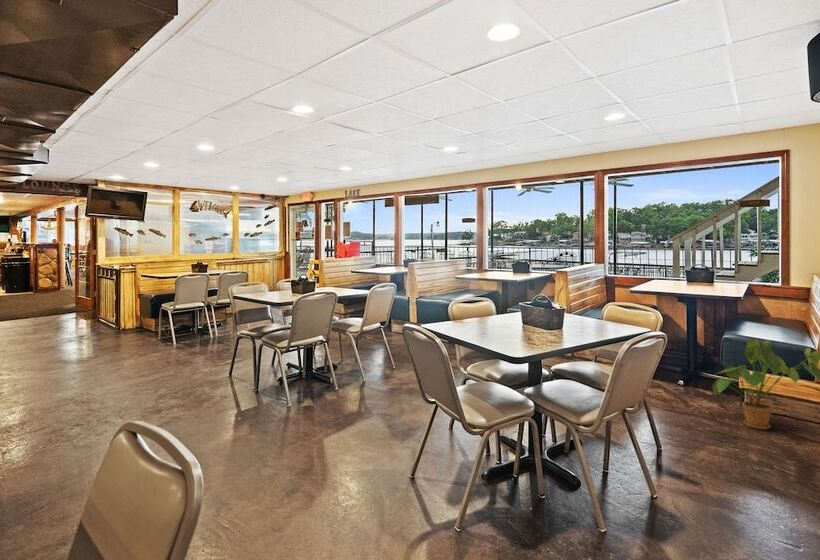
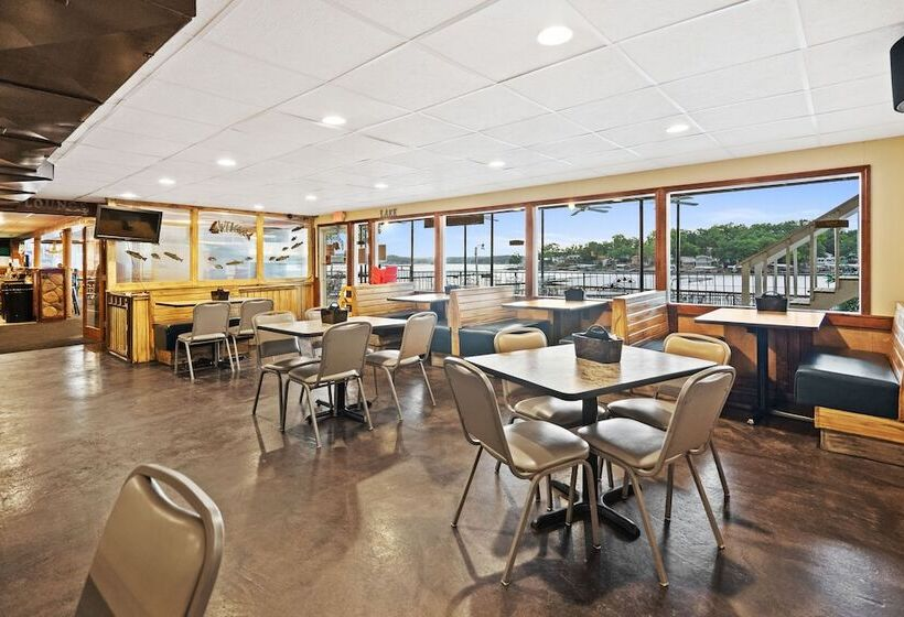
- house plant [712,338,820,430]
